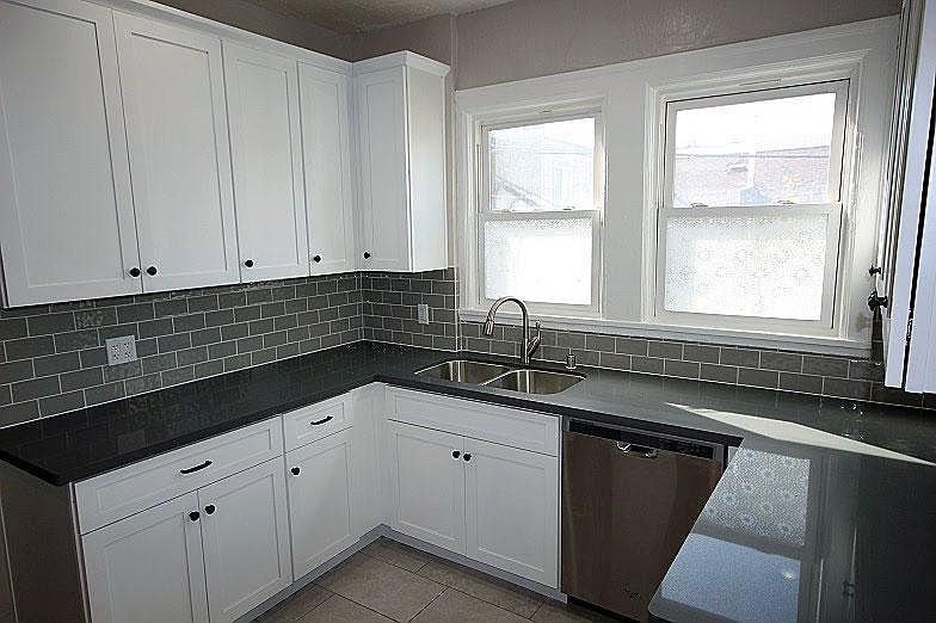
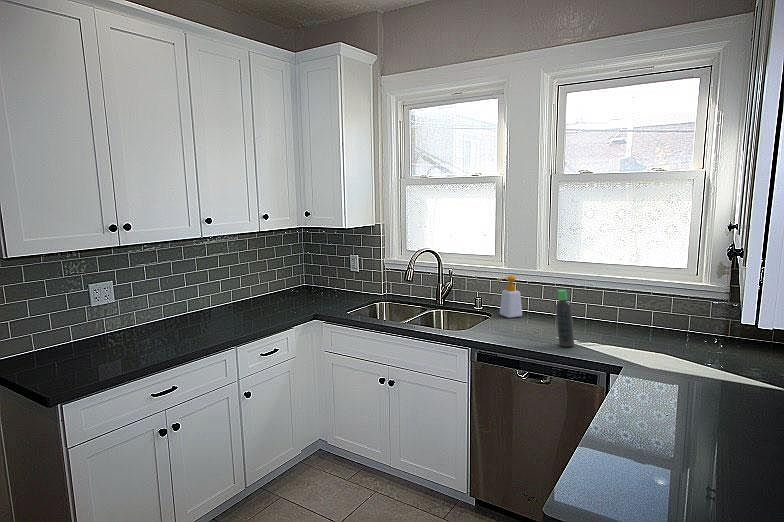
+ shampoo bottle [555,289,575,348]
+ soap bottle [496,275,523,319]
